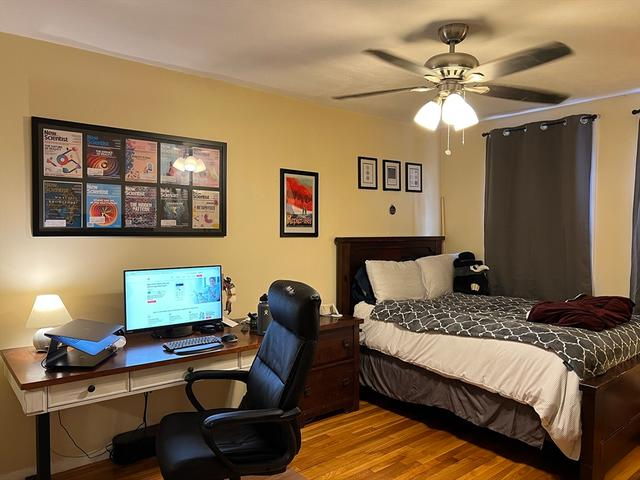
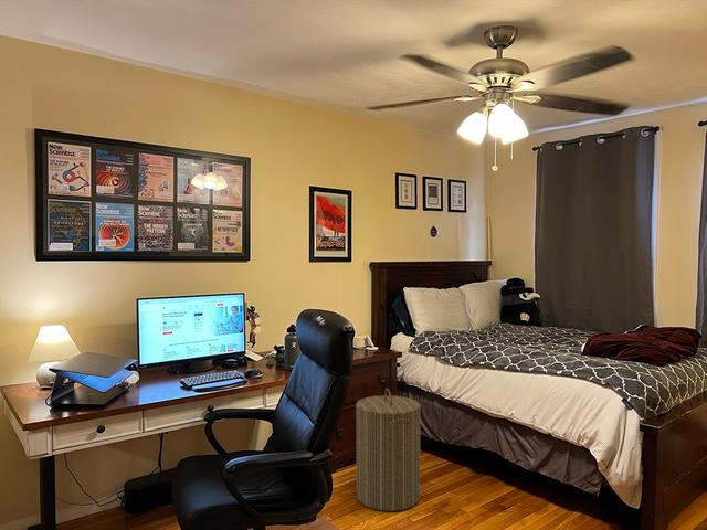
+ laundry hamper [355,388,422,512]
